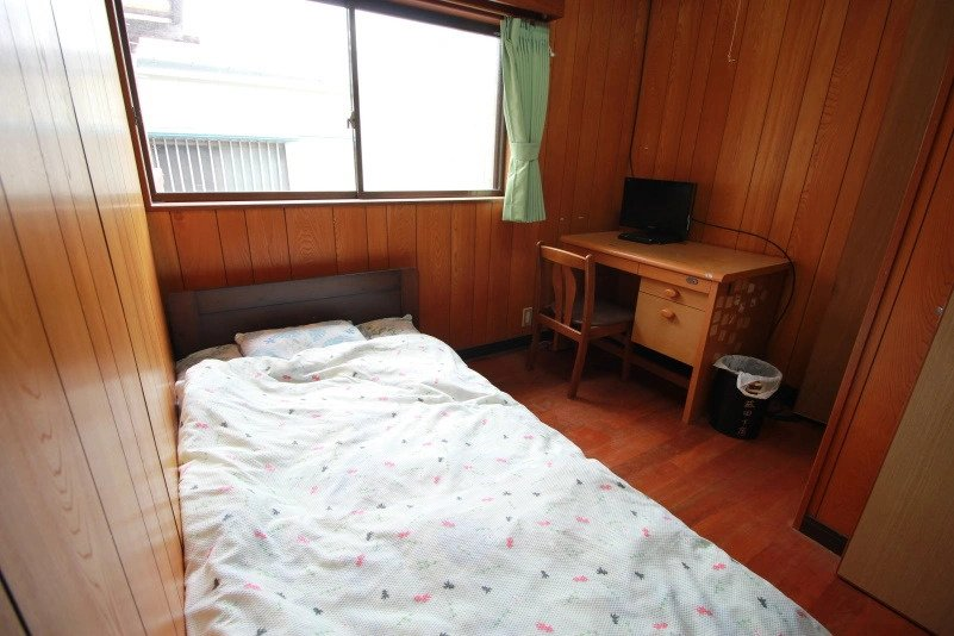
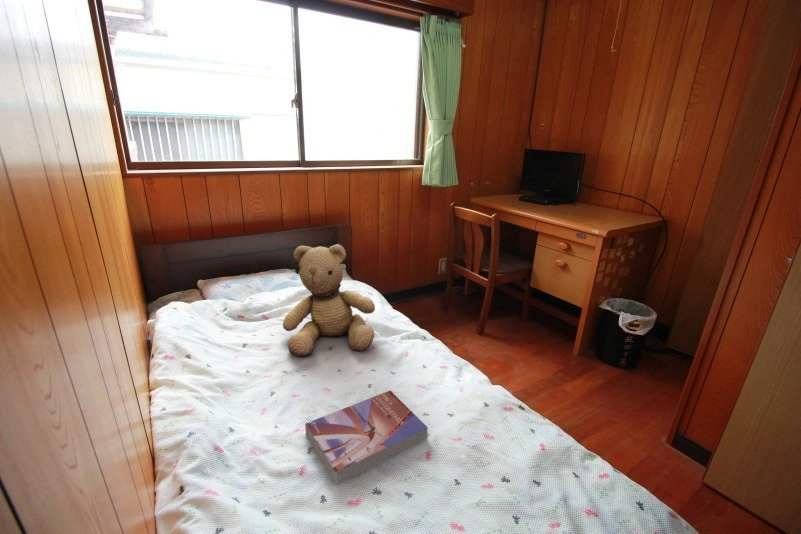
+ teddy bear [282,243,376,358]
+ textbook [304,390,429,486]
